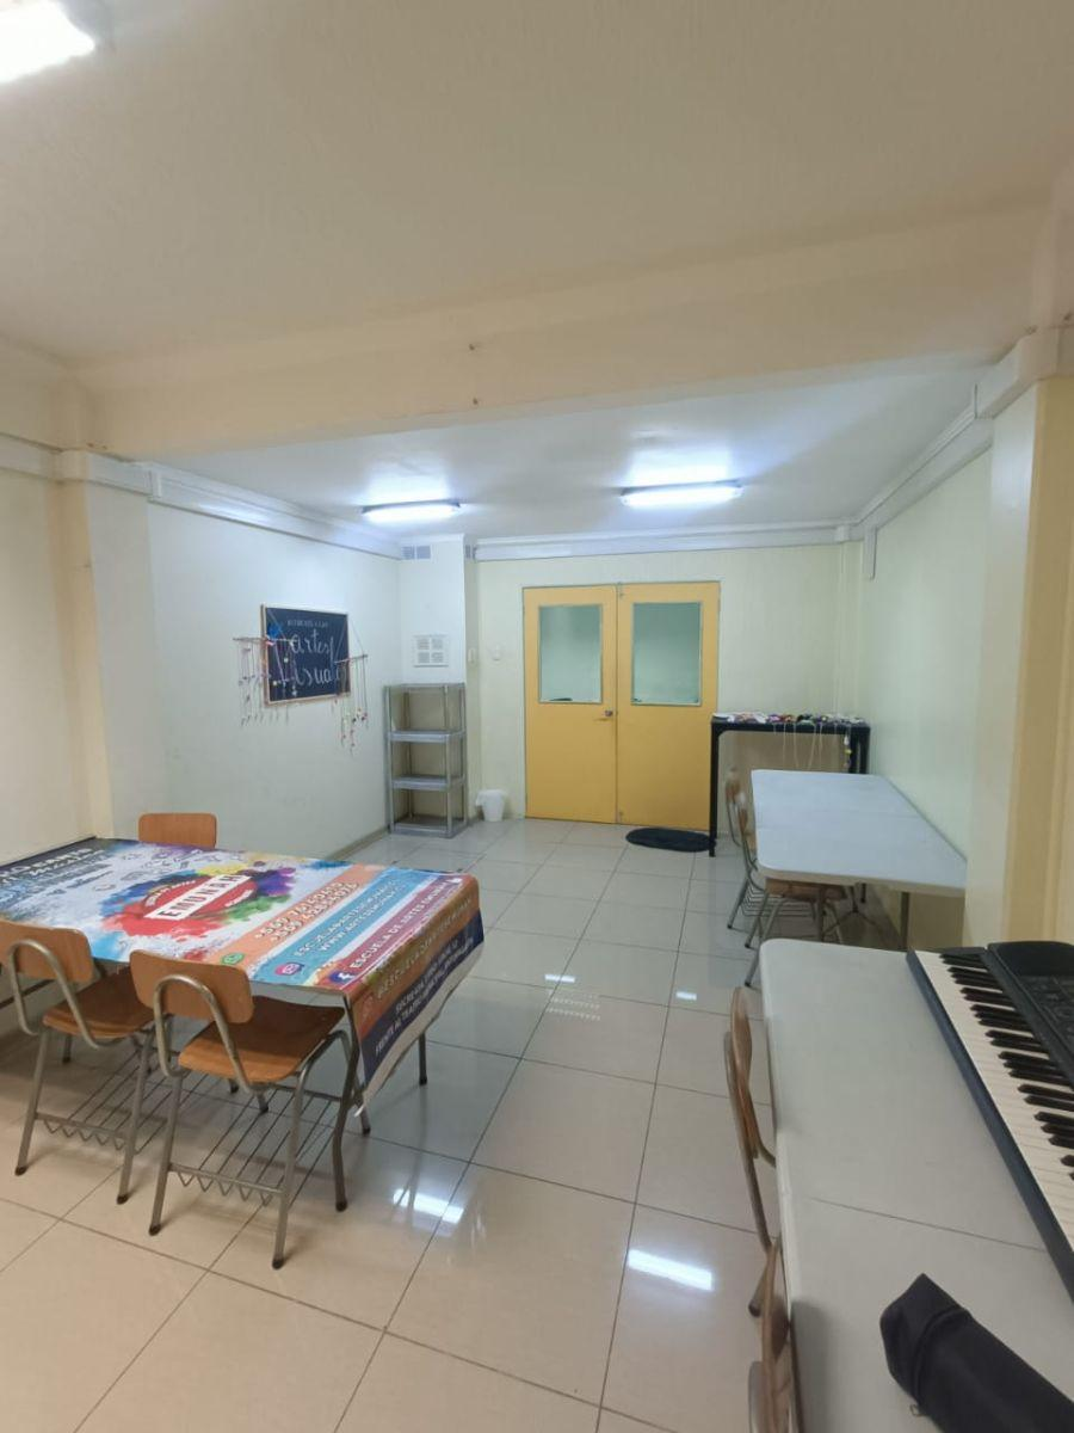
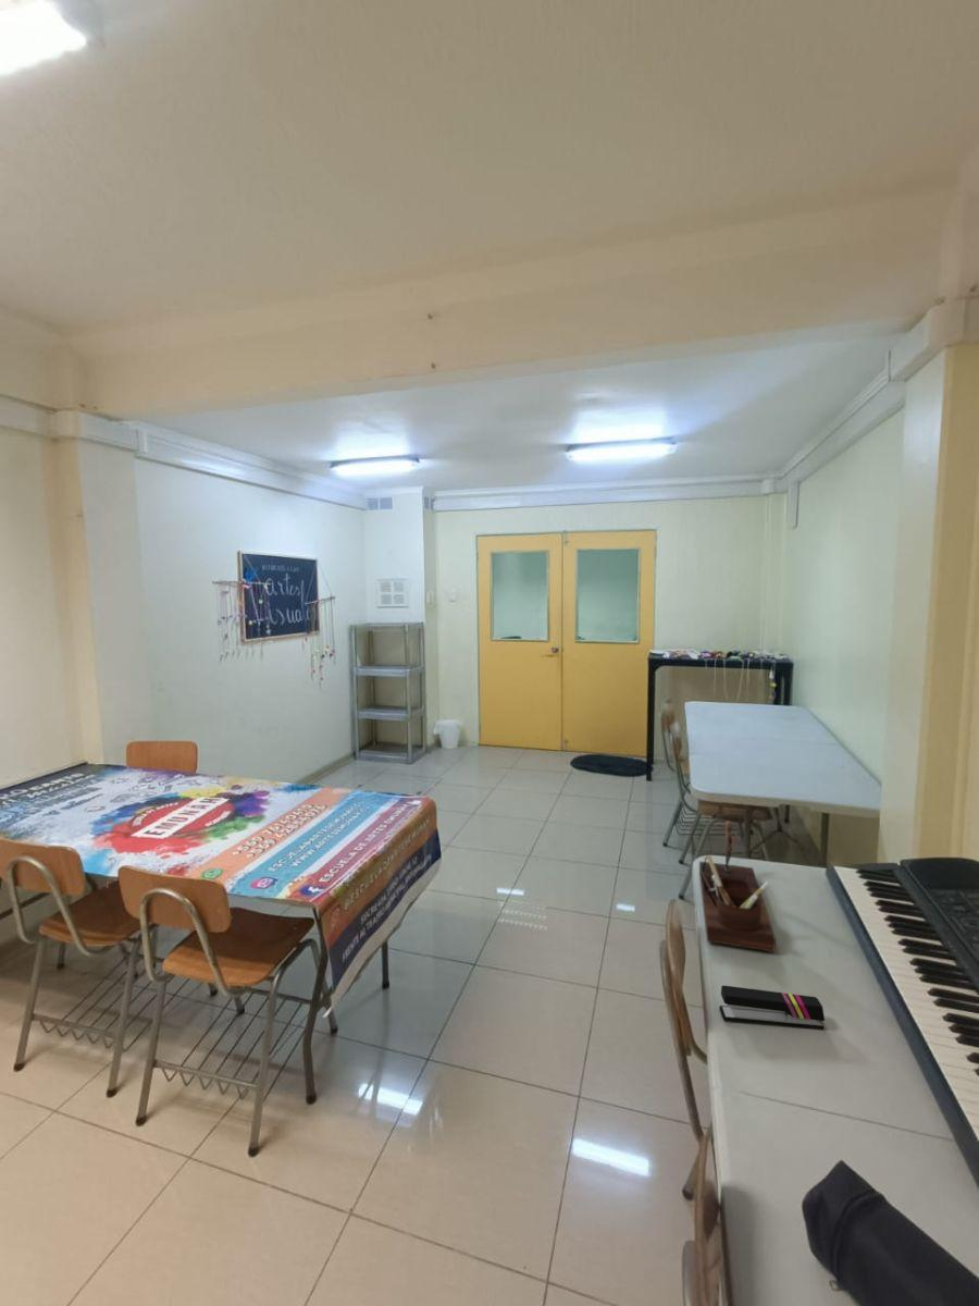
+ desk organizer [698,820,777,953]
+ stapler [718,984,826,1031]
